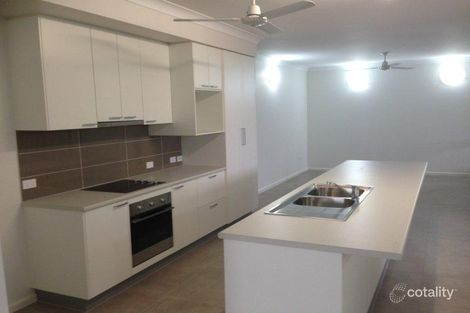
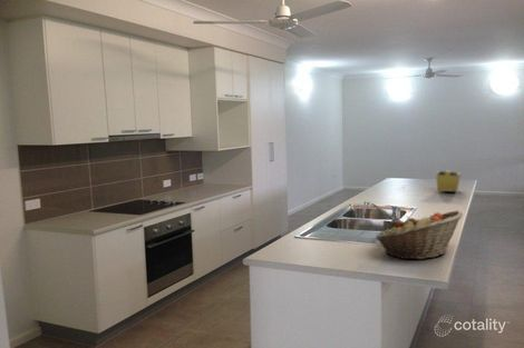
+ fruit basket [375,209,464,260]
+ toaster [435,170,462,195]
